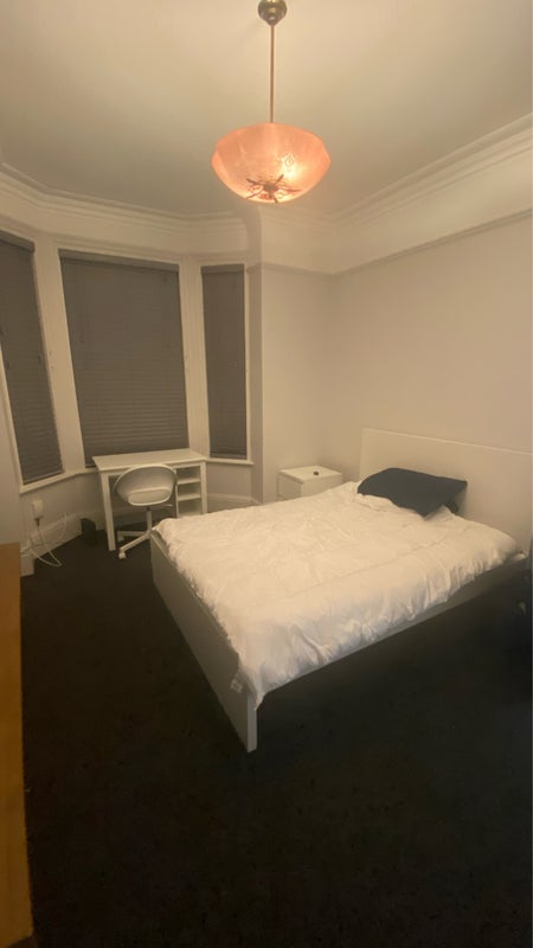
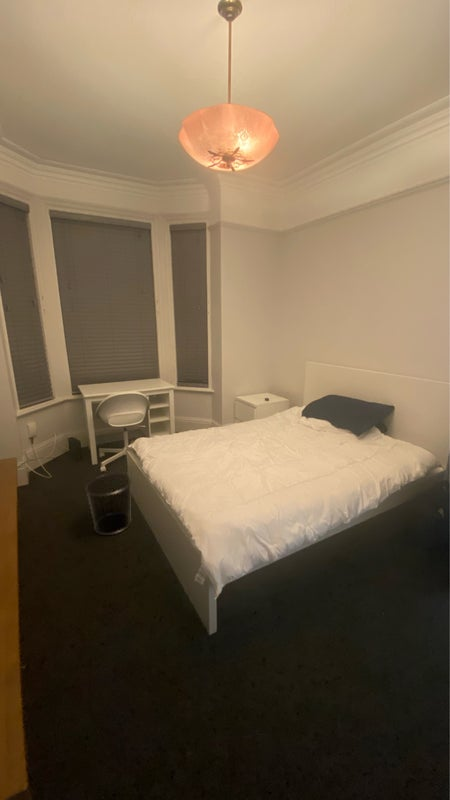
+ waste bin [84,473,133,536]
